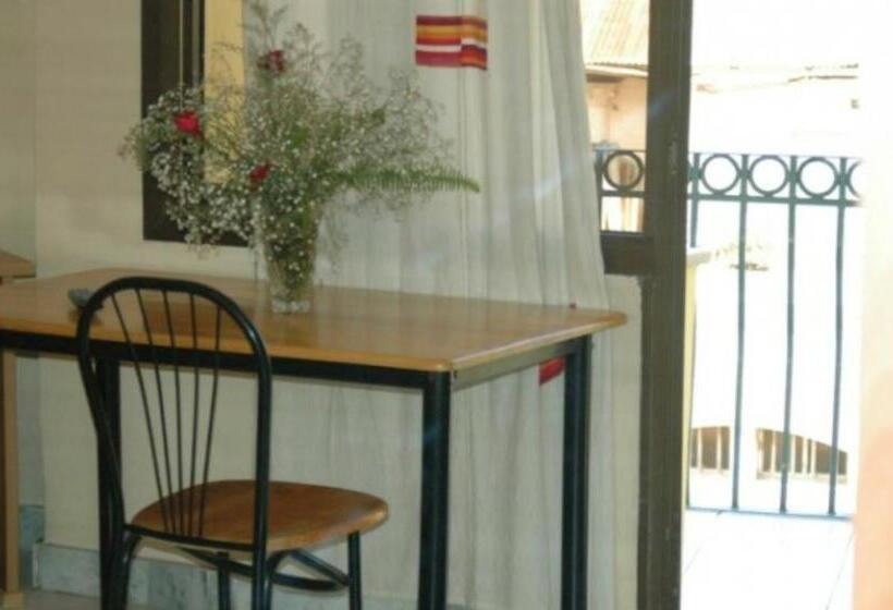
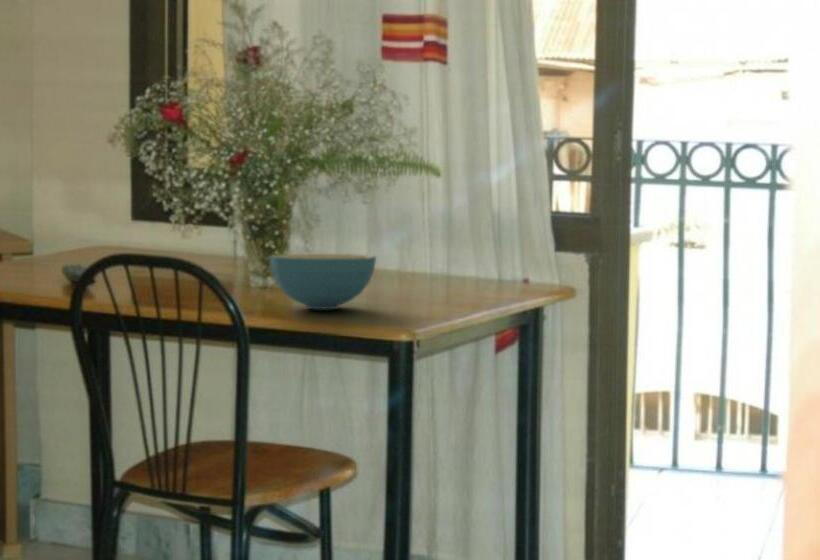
+ cereal bowl [268,253,377,310]
